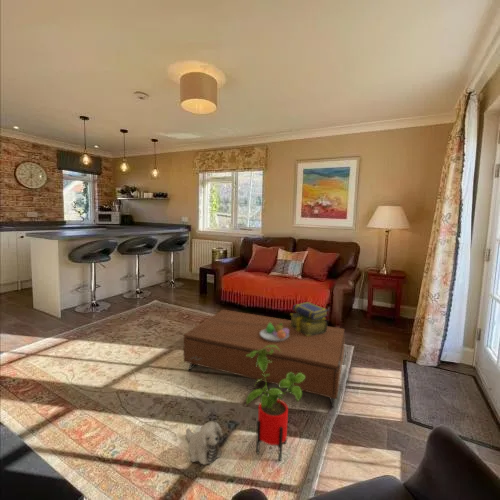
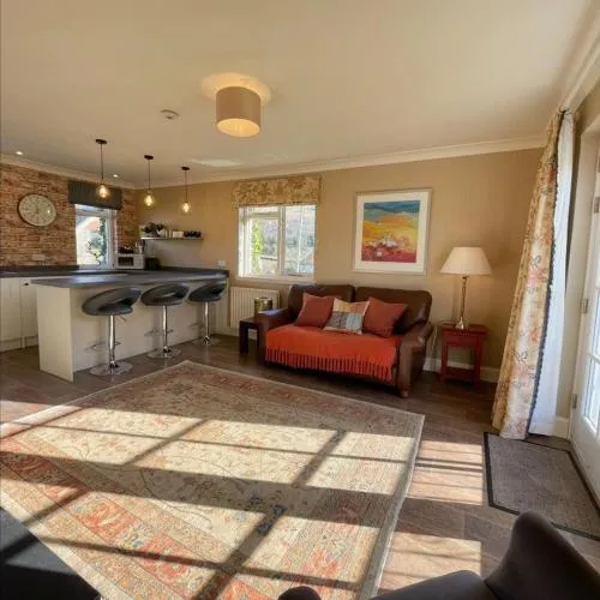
- stack of books [289,301,329,336]
- house plant [245,345,305,462]
- coffee table [183,309,346,409]
- plush toy [185,420,224,466]
- fruit bowl [260,323,289,342]
